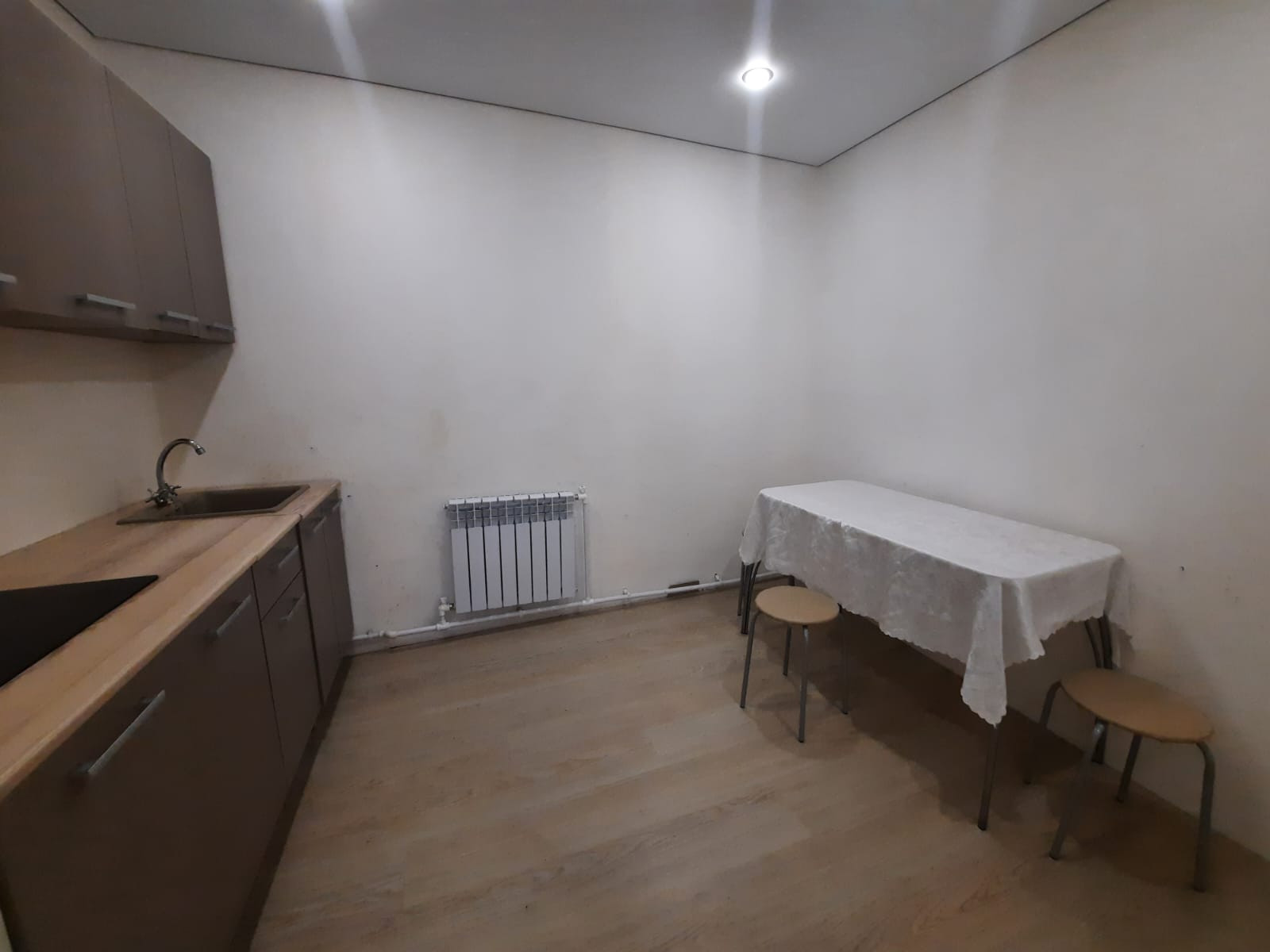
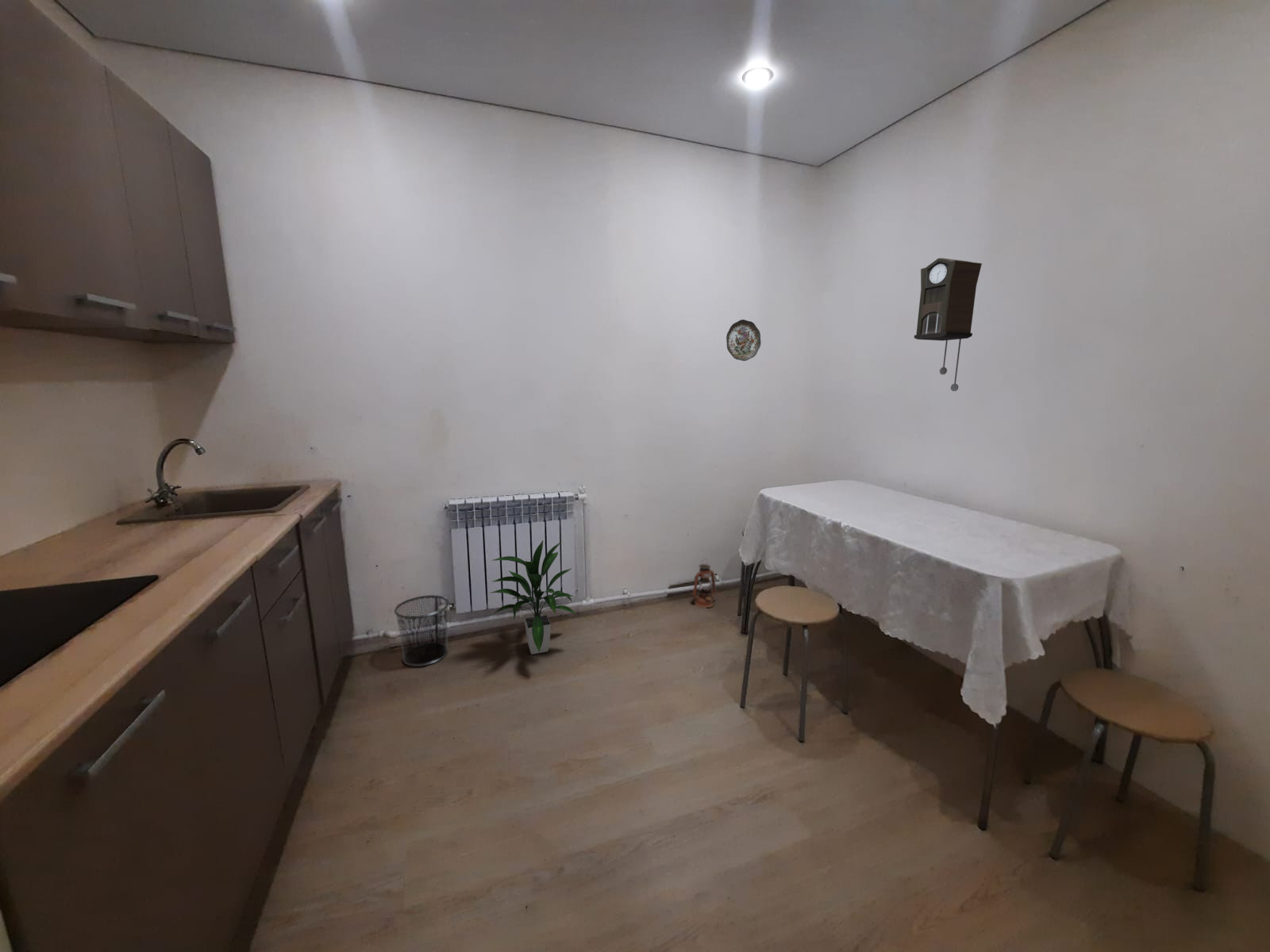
+ waste bin [394,594,450,667]
+ pendulum clock [914,257,983,392]
+ indoor plant [488,539,577,655]
+ decorative plate [725,319,762,362]
+ lantern [691,558,717,608]
